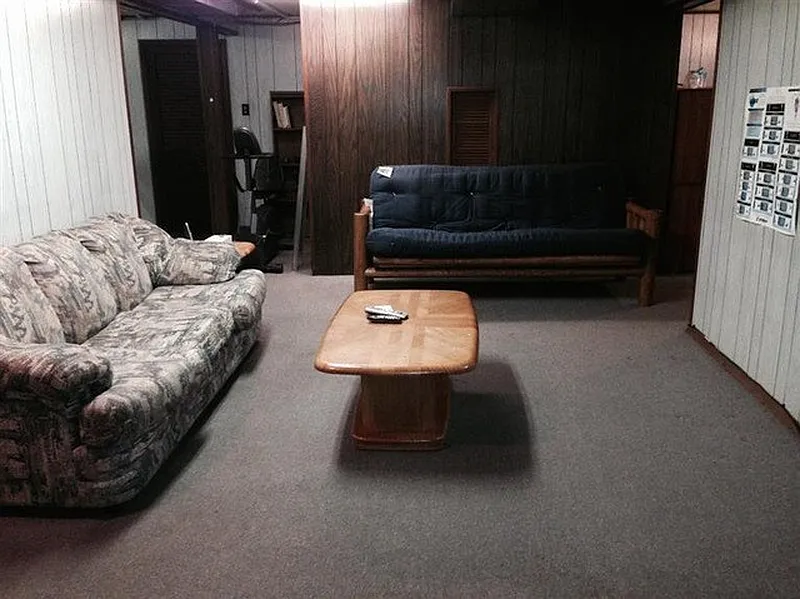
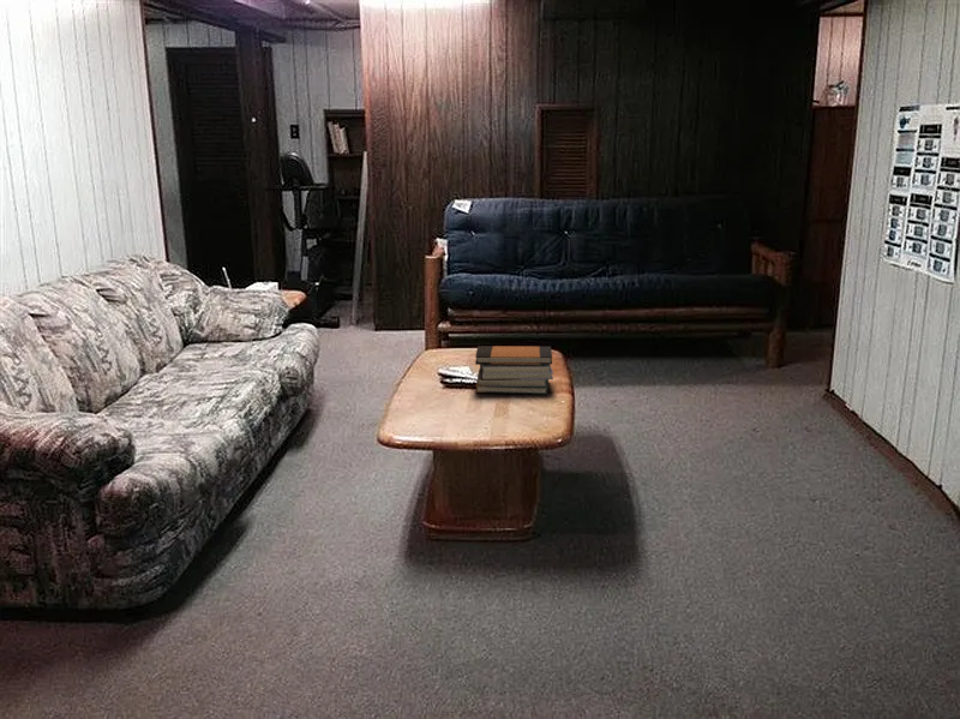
+ book stack [474,344,554,395]
